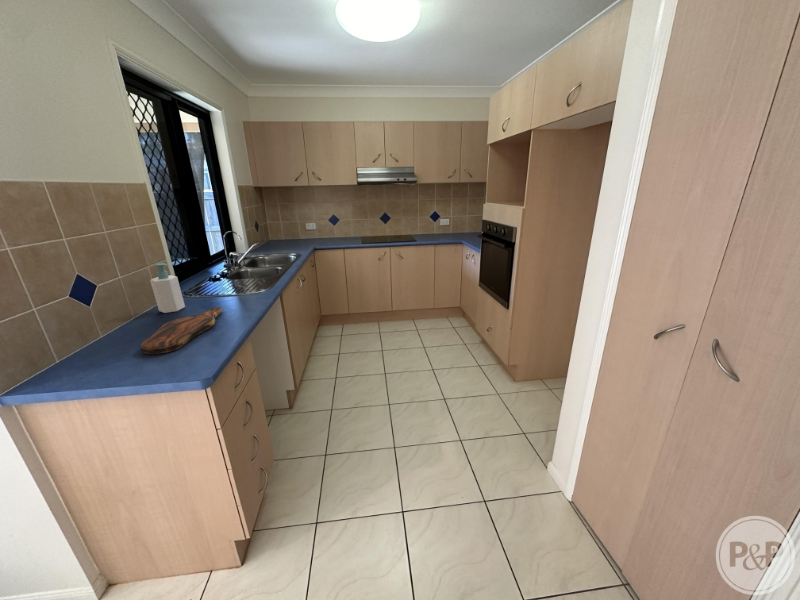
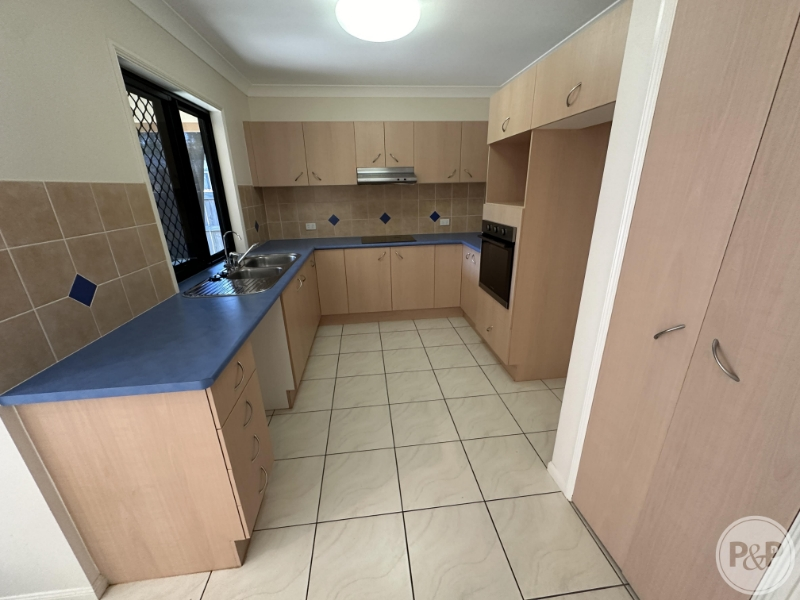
- soap bottle [149,262,186,314]
- cutting board [140,306,223,355]
